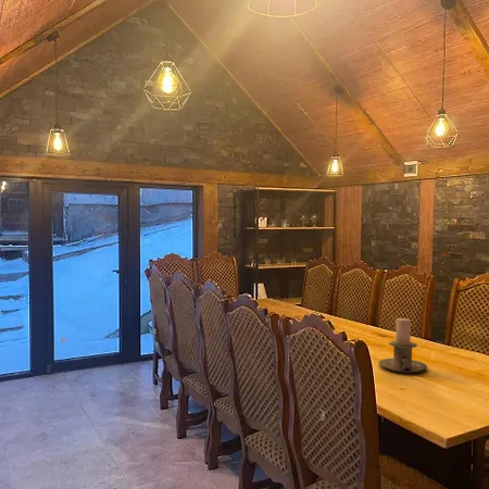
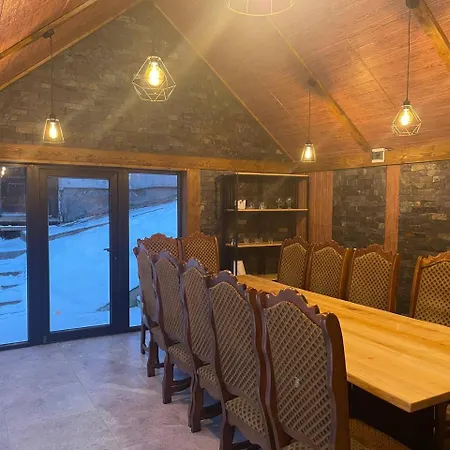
- candle holder [377,317,428,374]
